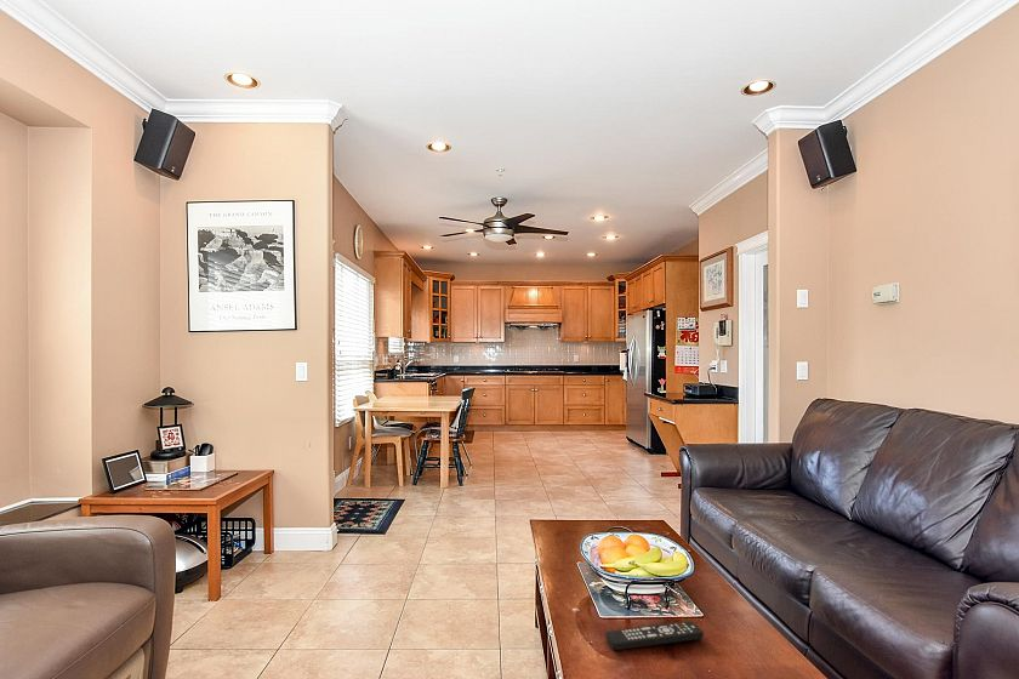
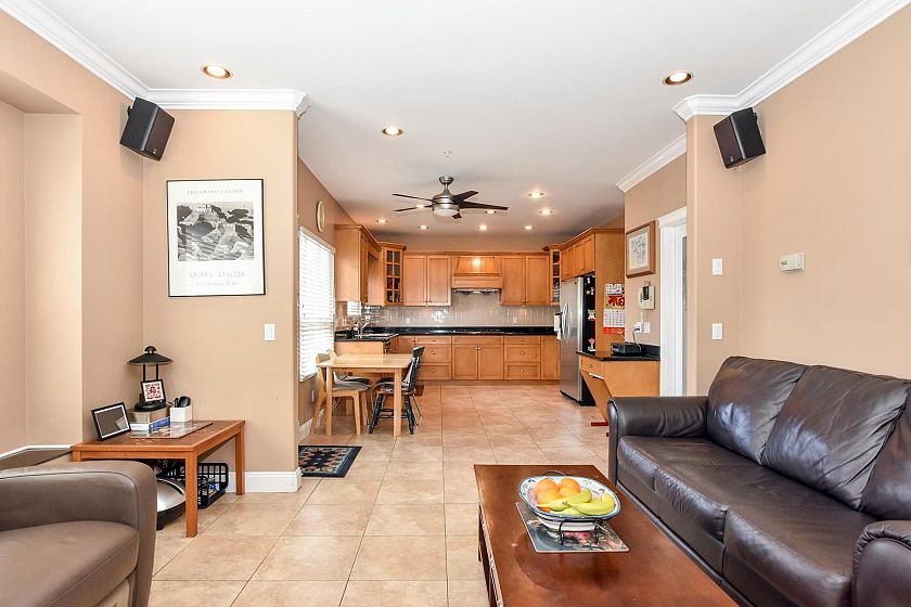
- remote control [604,620,705,651]
